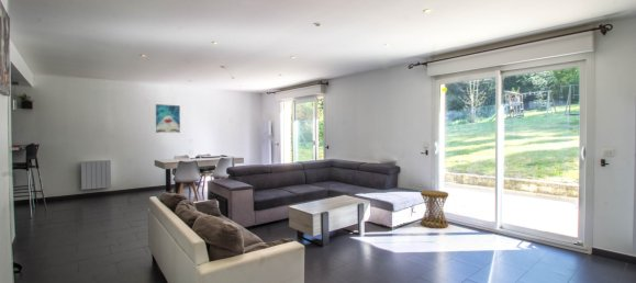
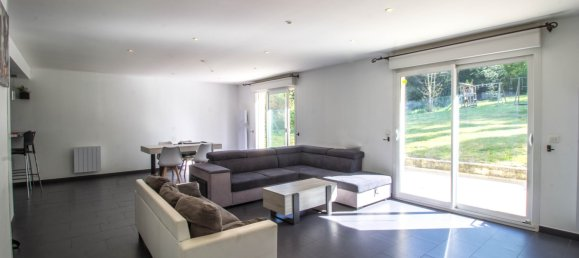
- side table [420,190,449,229]
- wall art [155,103,181,134]
